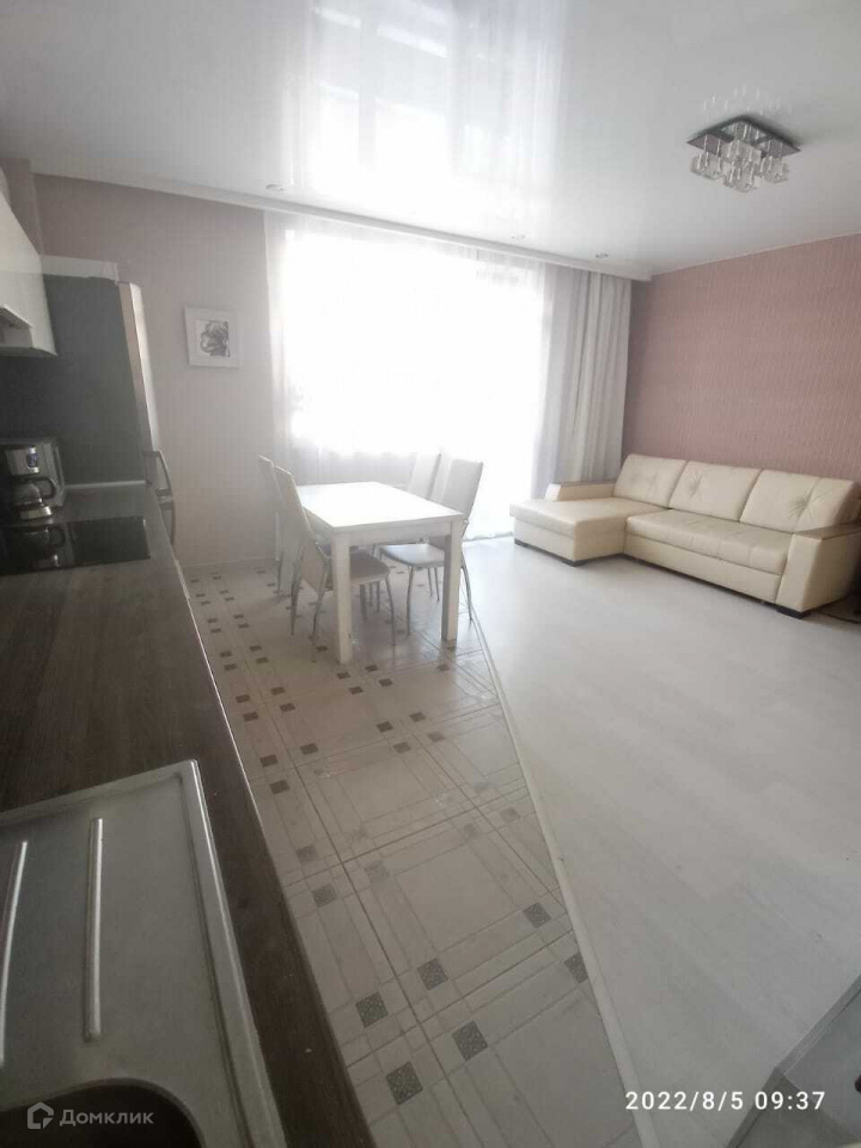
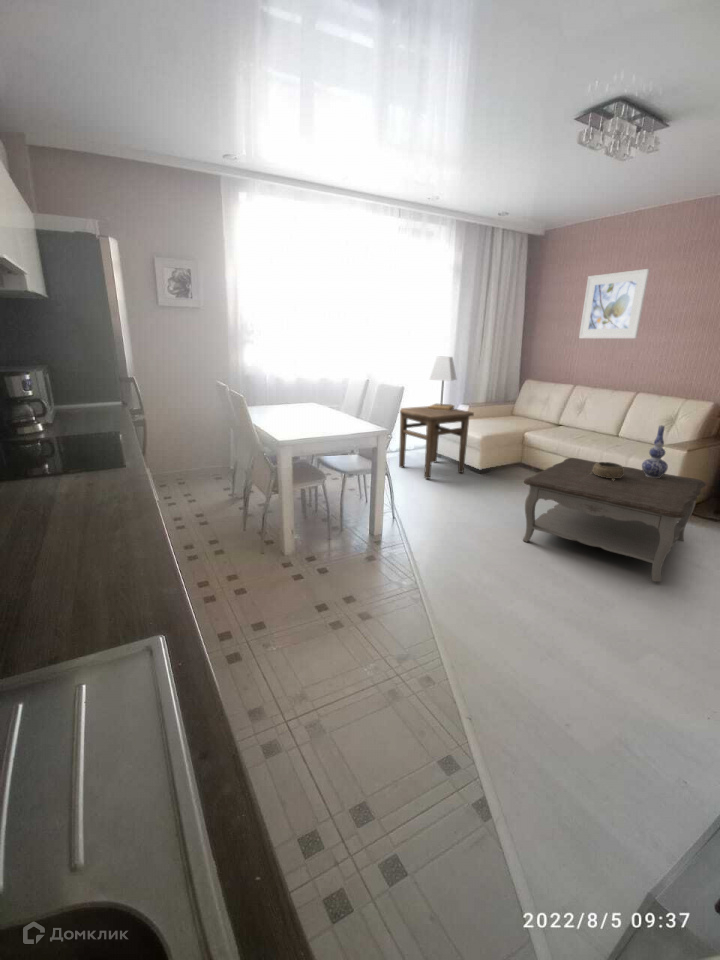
+ vase [641,424,669,478]
+ coffee table [522,457,707,583]
+ decorative bowl [590,461,624,481]
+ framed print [578,268,651,339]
+ side table [398,405,475,480]
+ lamp [428,356,458,411]
